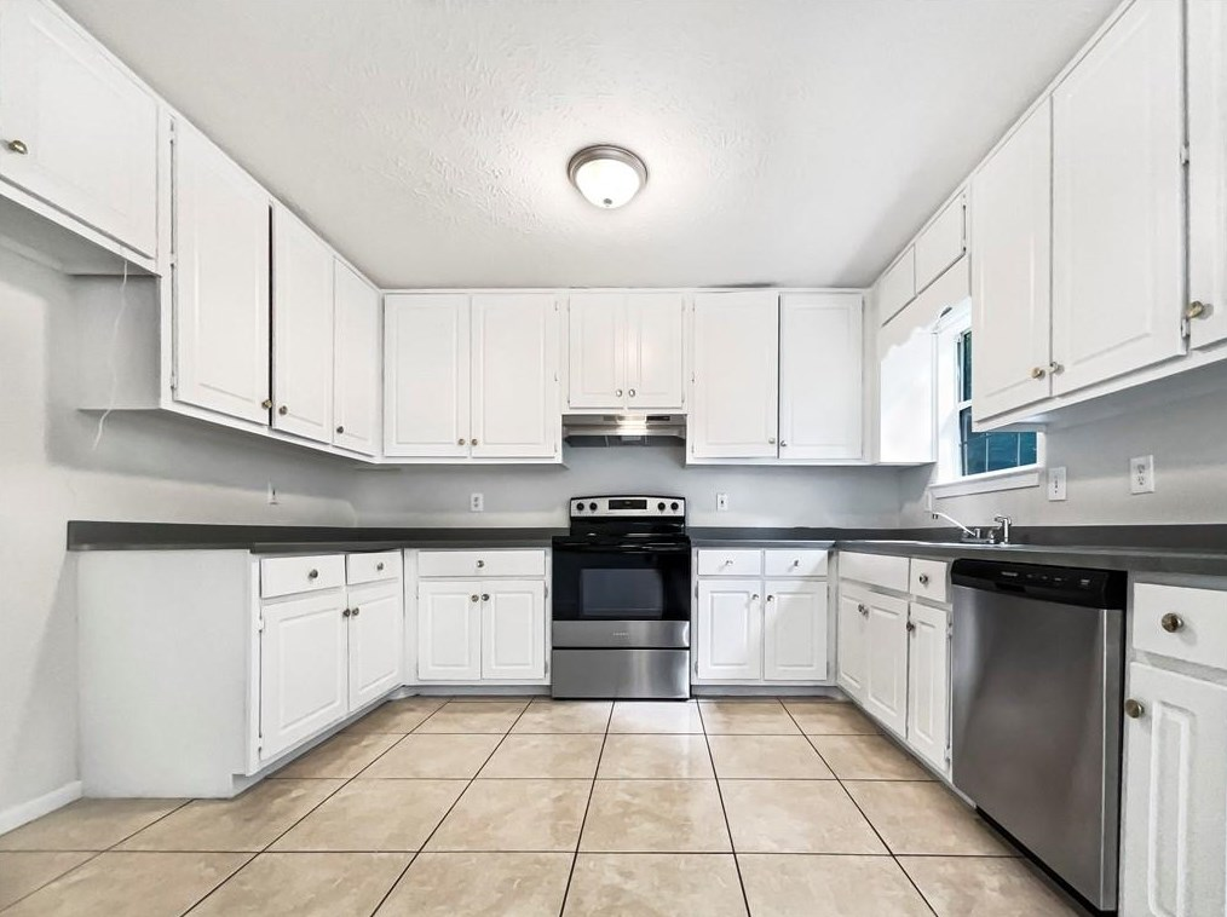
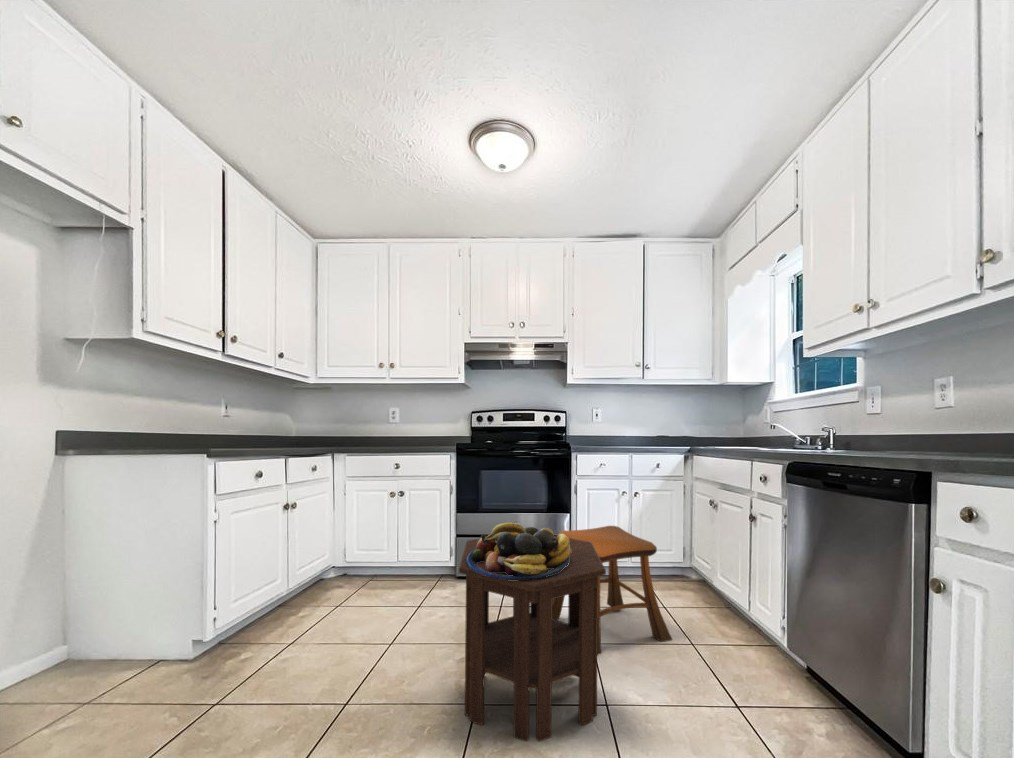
+ fruit bowl [467,522,571,580]
+ side table [458,534,607,743]
+ stool [552,525,673,656]
